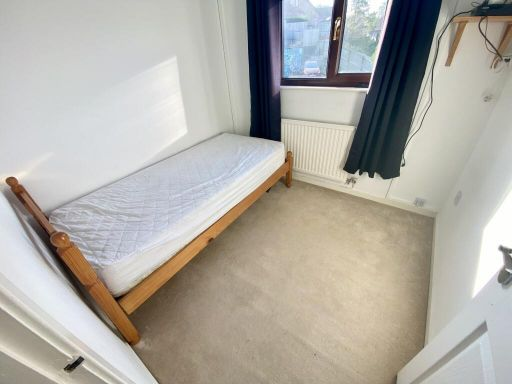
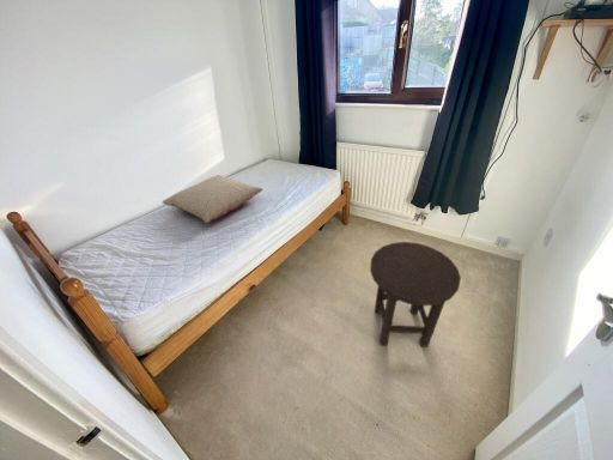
+ pillow [162,174,265,224]
+ stool [369,241,462,349]
